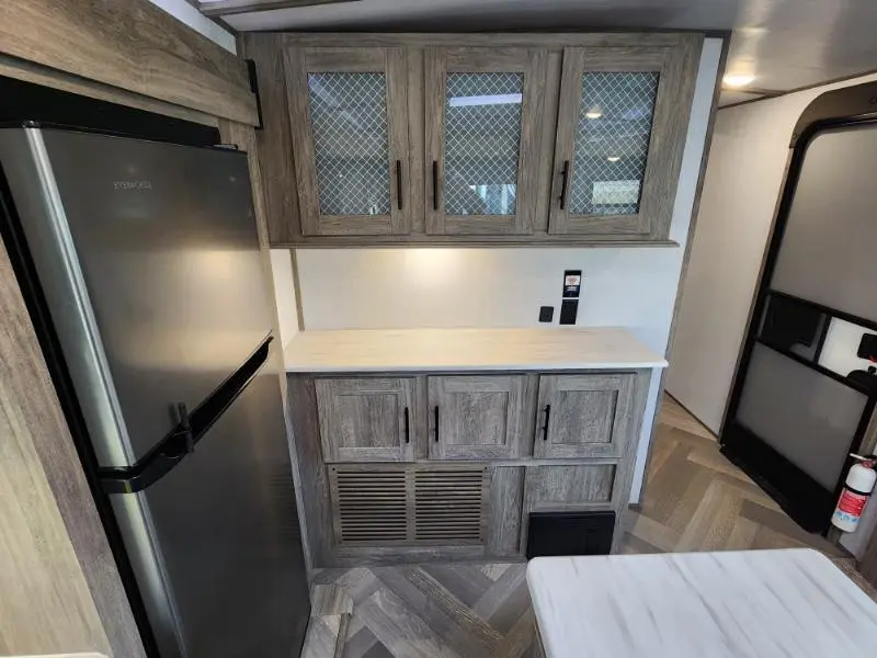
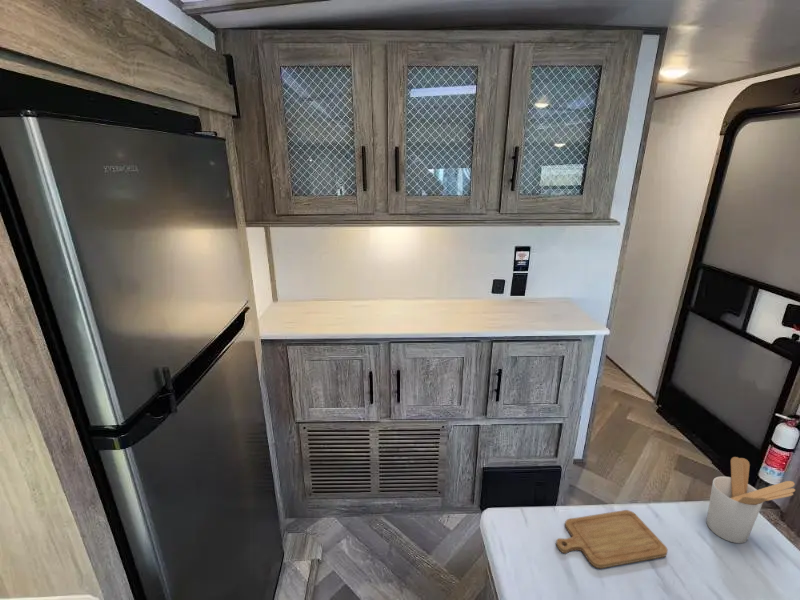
+ utensil holder [705,456,796,544]
+ chopping board [555,509,669,569]
